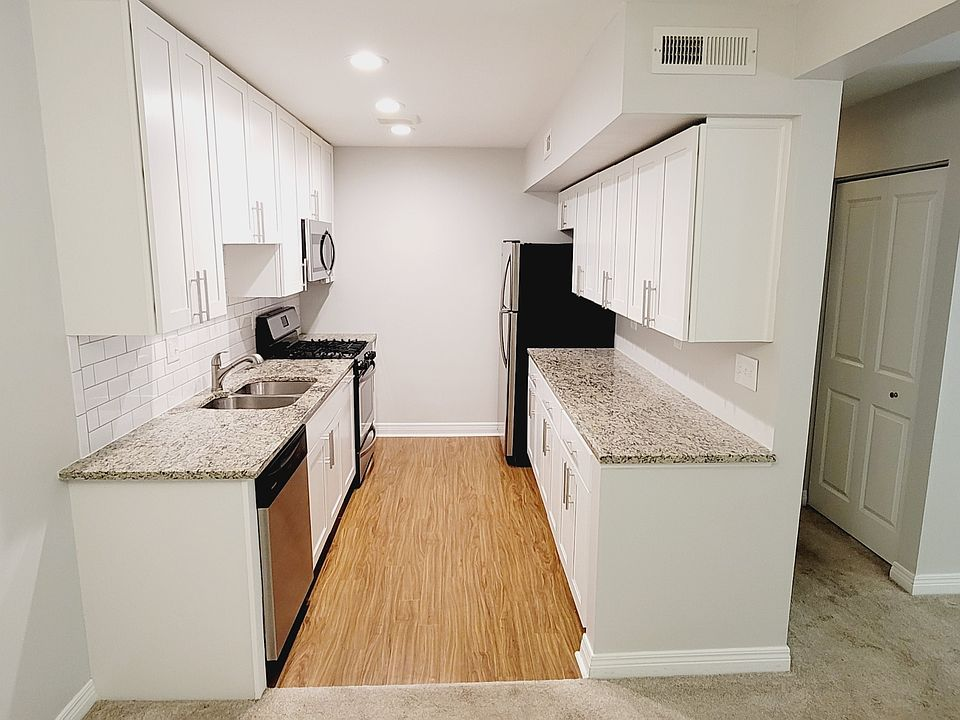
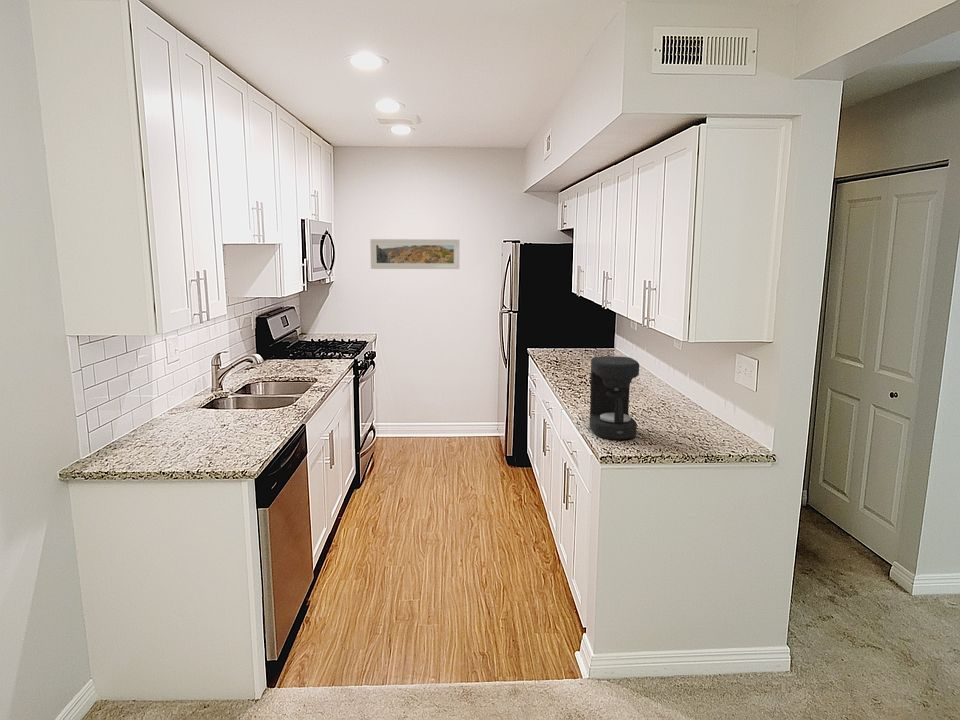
+ coffee maker [589,355,640,441]
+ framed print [369,238,461,270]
